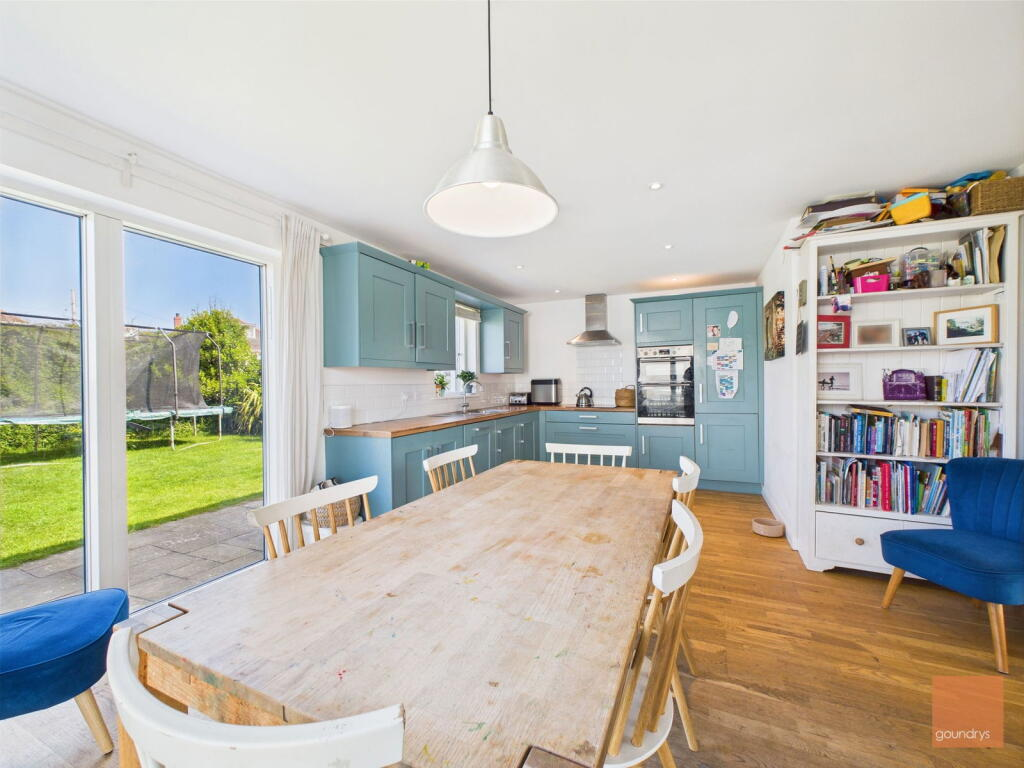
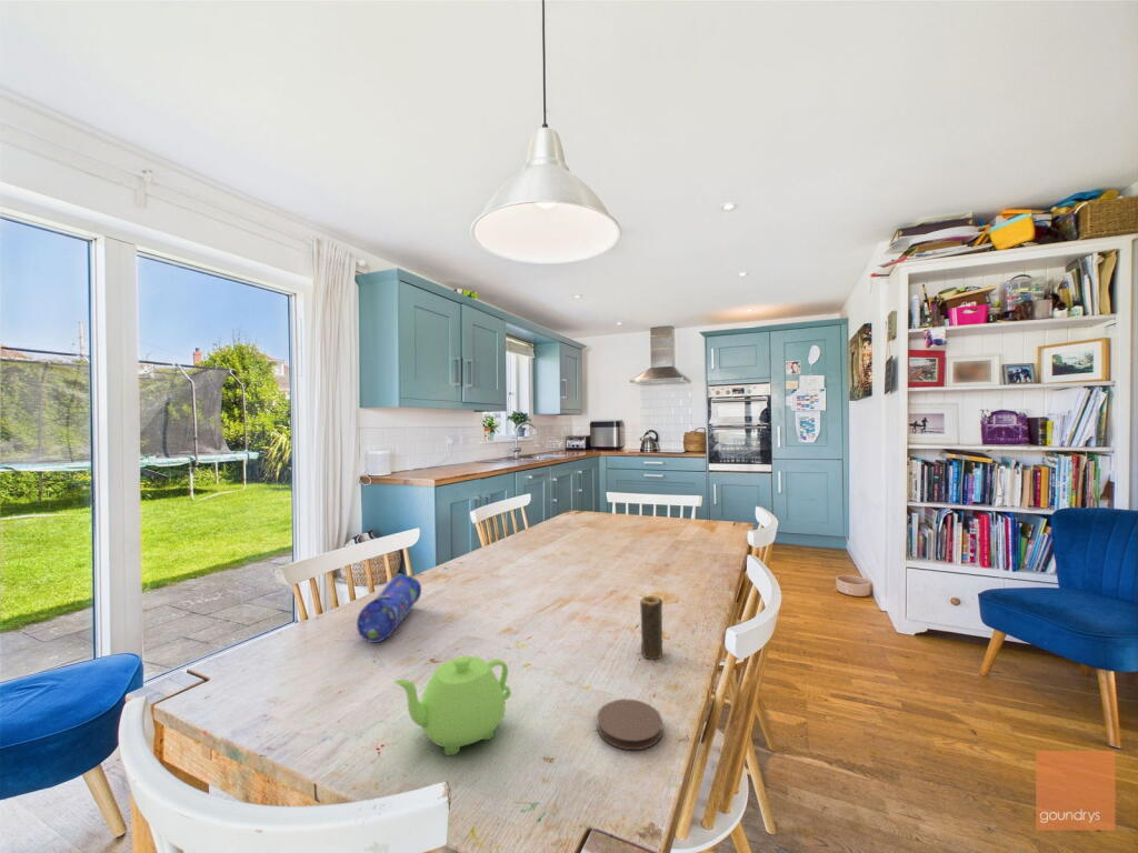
+ coaster [596,698,663,751]
+ candle [639,594,663,661]
+ teapot [393,654,512,756]
+ pencil case [356,573,422,644]
